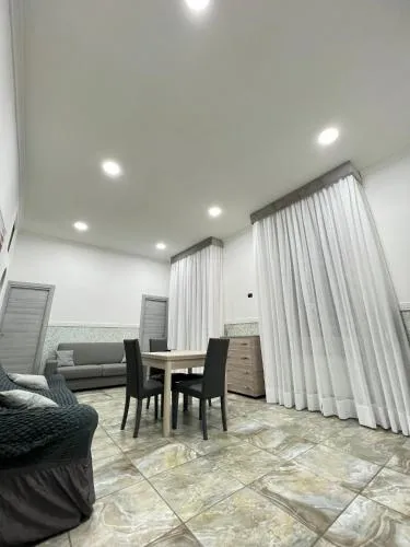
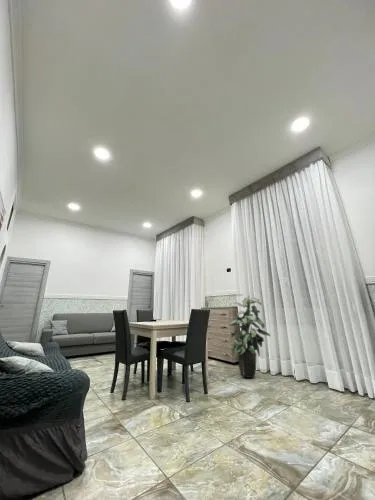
+ indoor plant [227,293,271,379]
